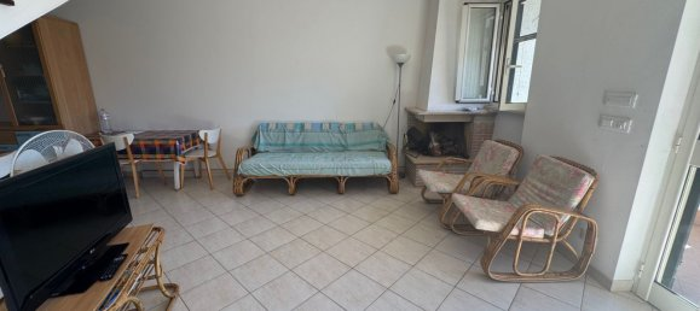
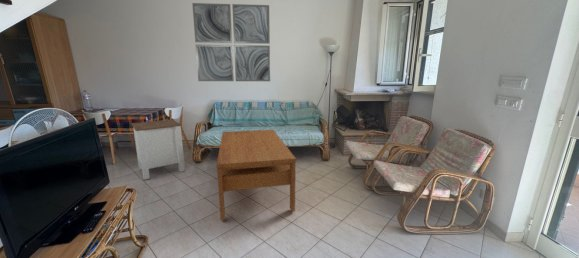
+ wall art [191,2,271,82]
+ side table [130,118,186,181]
+ coffee table [216,129,297,221]
